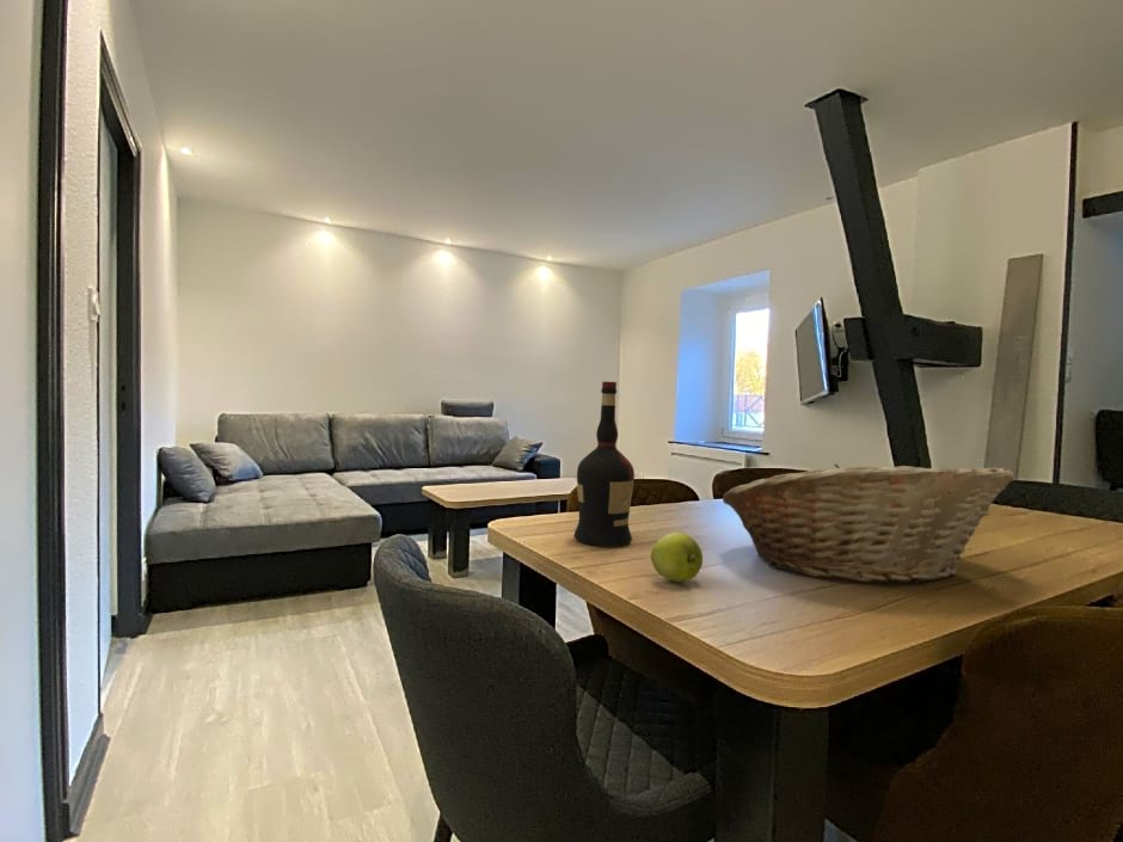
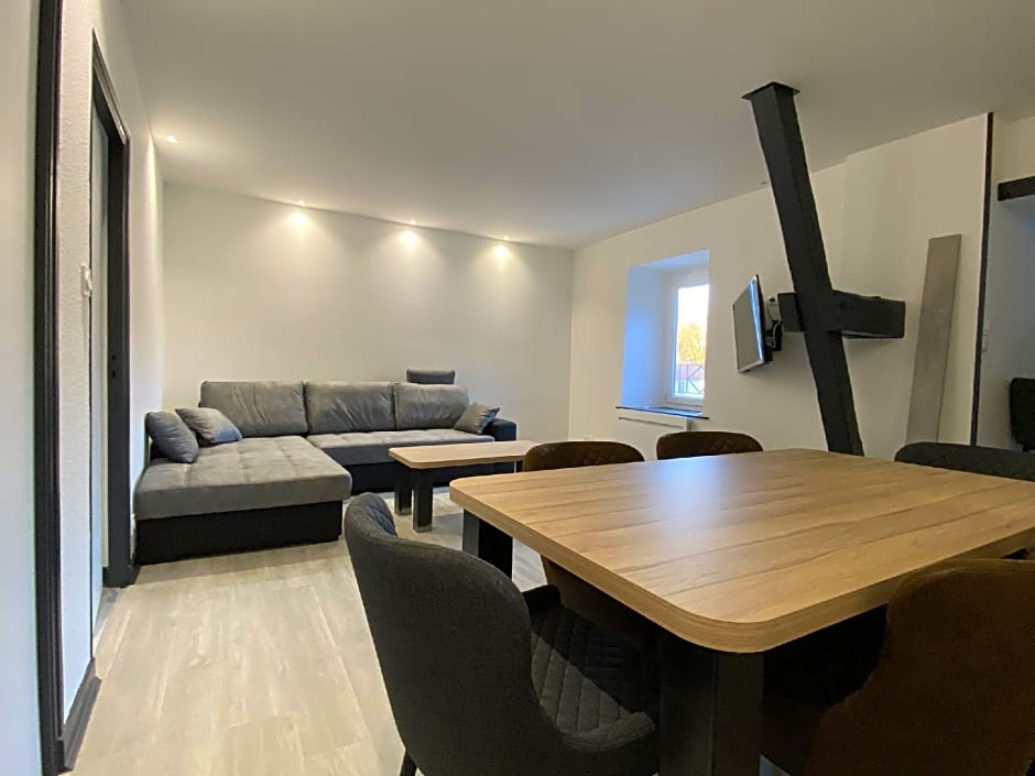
- fruit basket [722,462,1015,585]
- liquor [573,381,636,547]
- apple [650,531,704,583]
